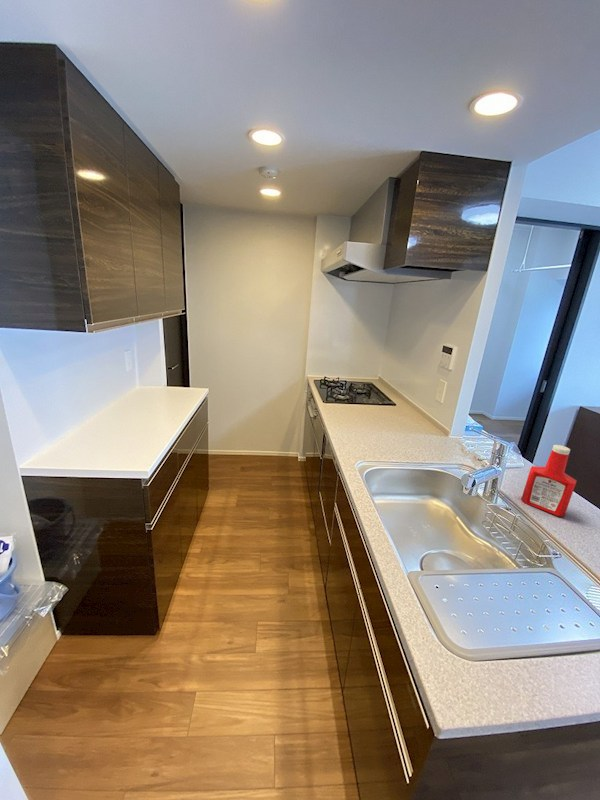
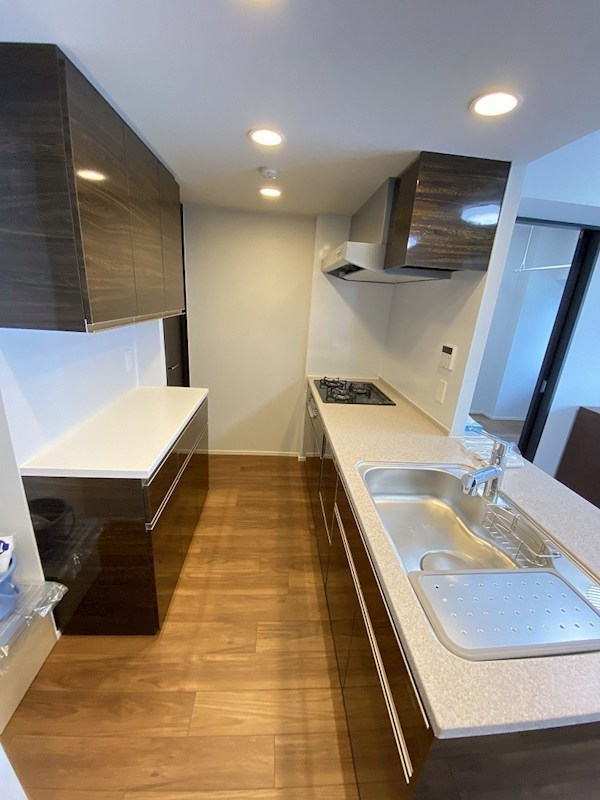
- soap bottle [520,444,578,518]
